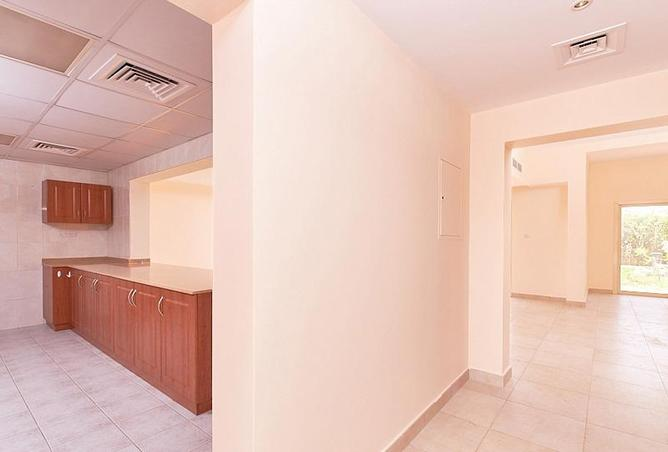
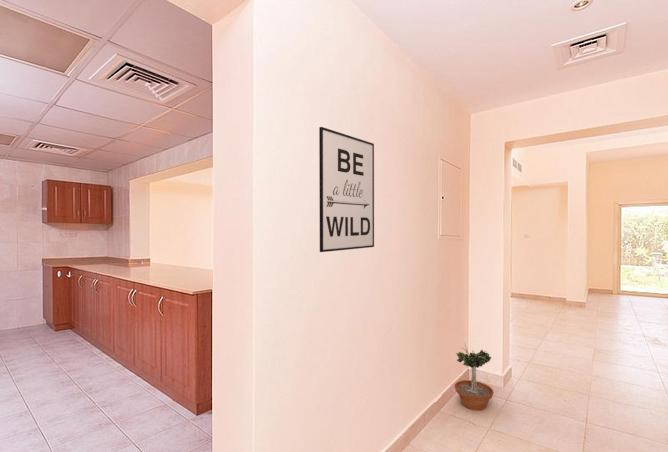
+ wall art [318,126,375,253]
+ potted tree [454,342,495,412]
